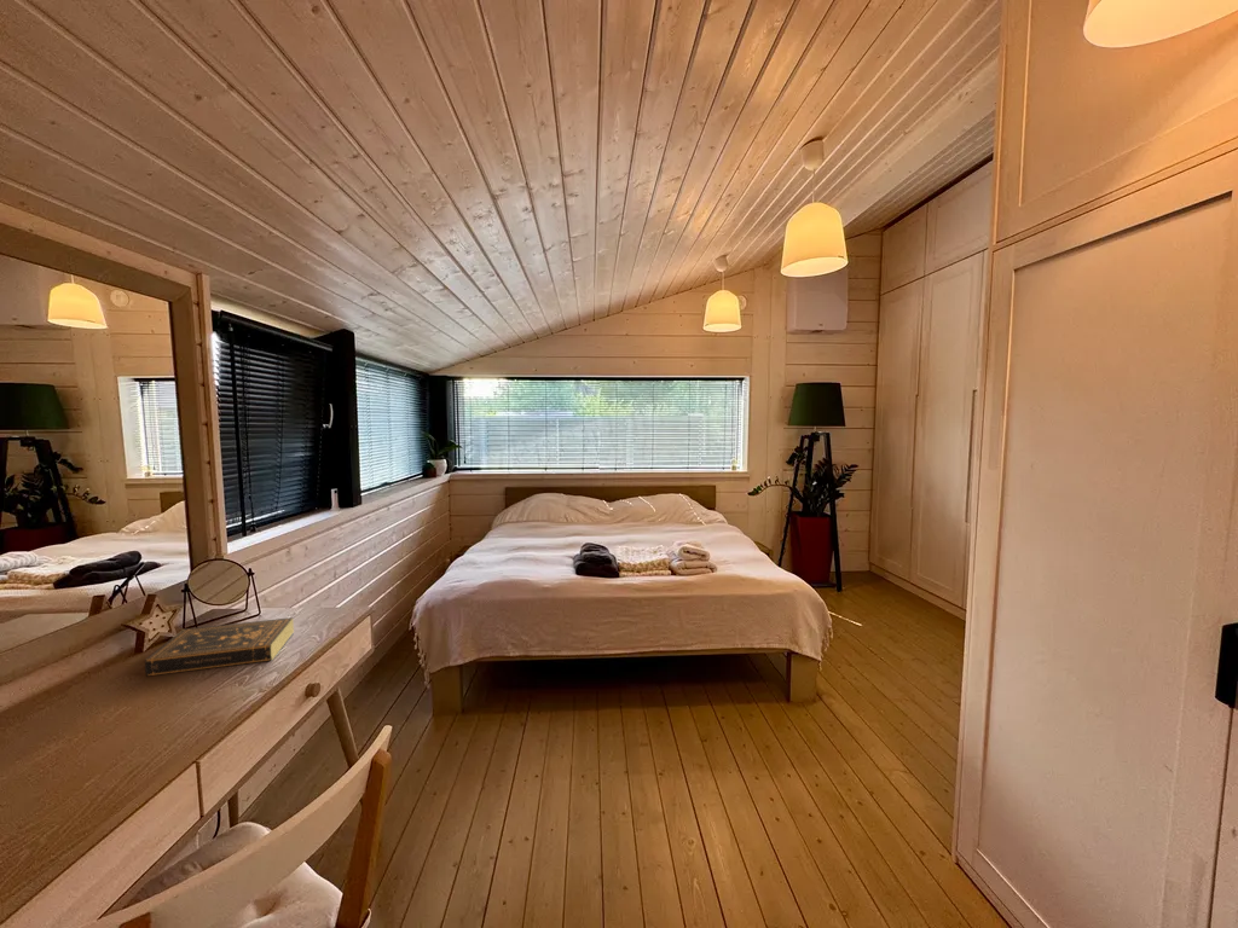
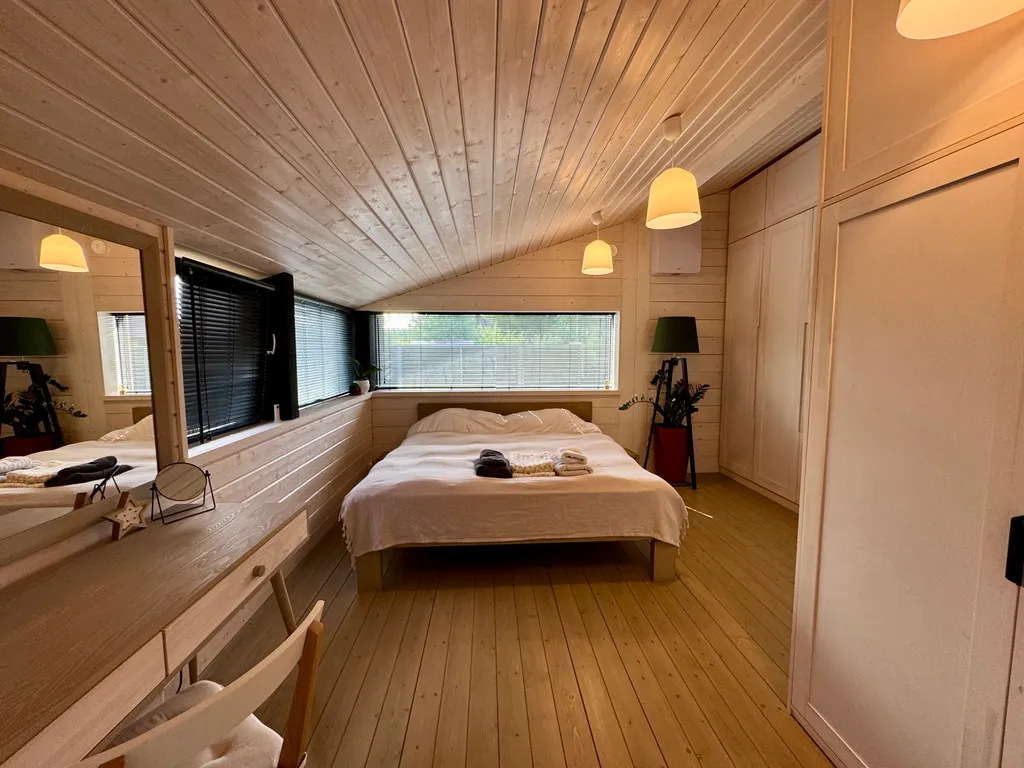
- book [144,616,295,678]
